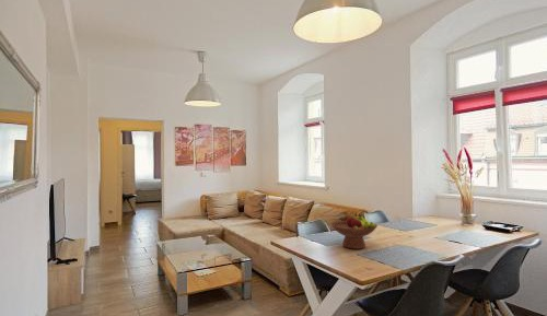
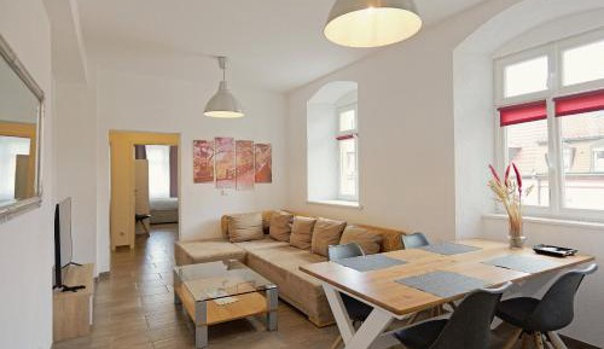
- fruit bowl [329,212,379,250]
